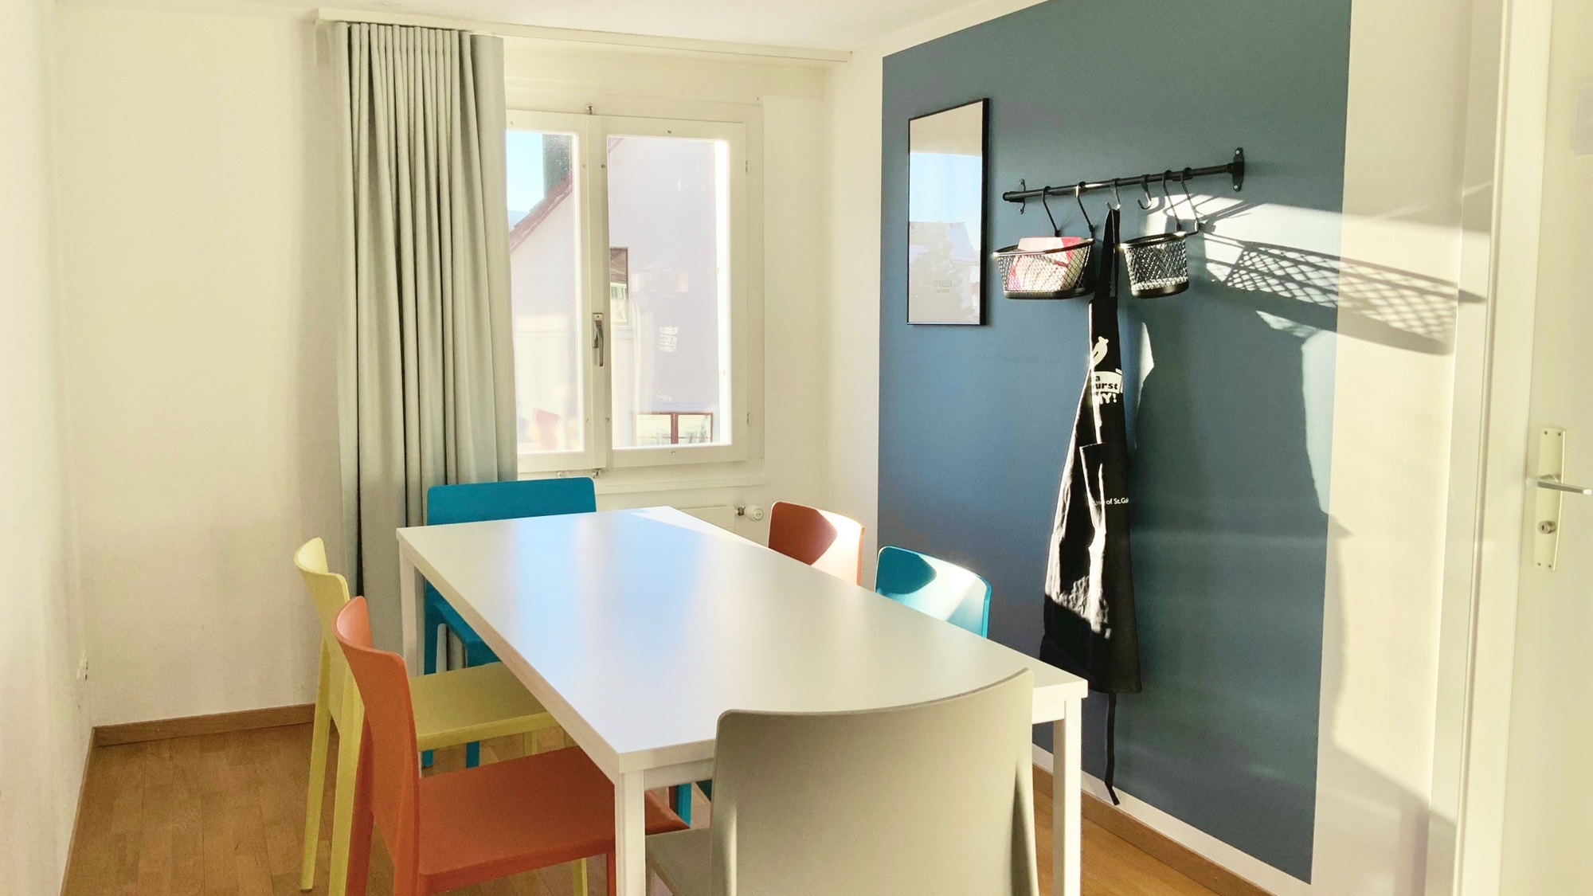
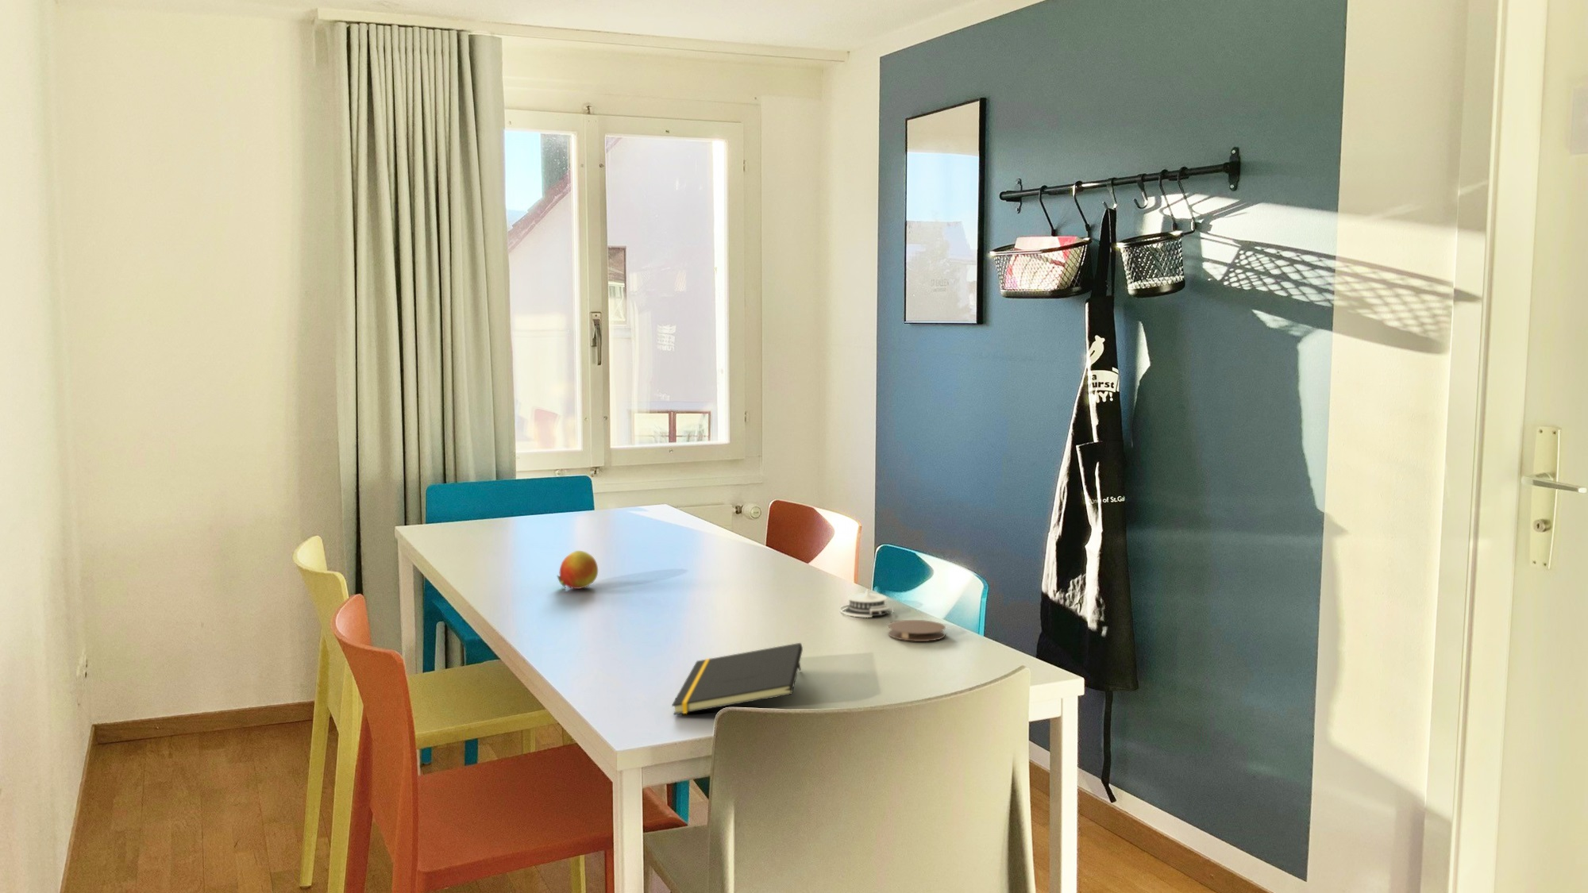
+ fruit [556,551,599,590]
+ architectural model [839,590,894,618]
+ coaster [887,619,947,642]
+ notepad [671,642,804,716]
